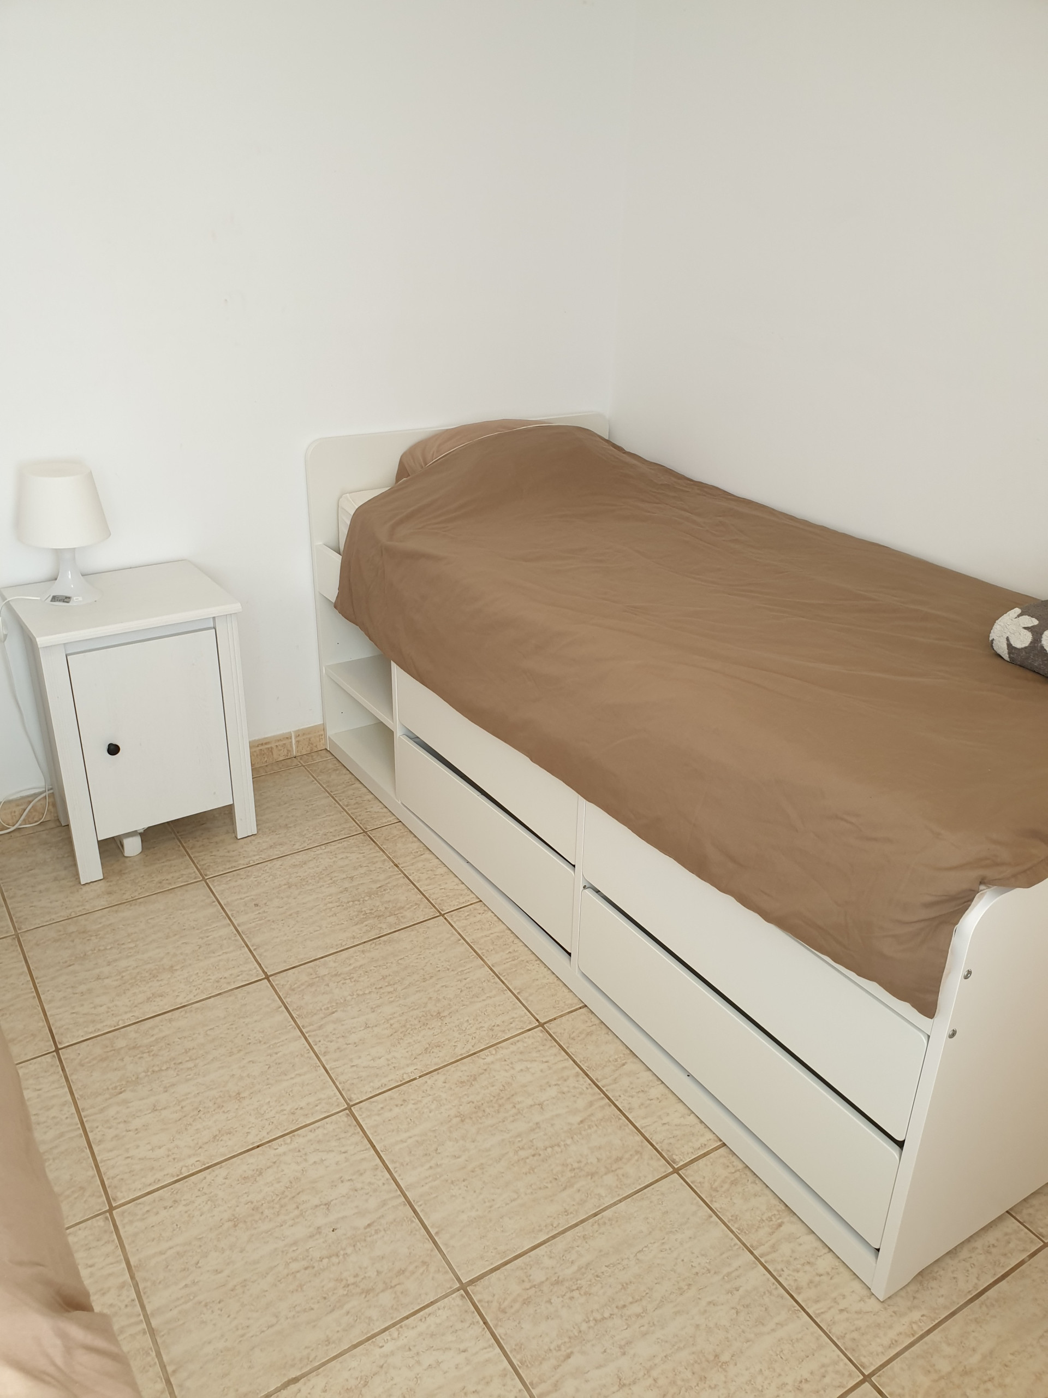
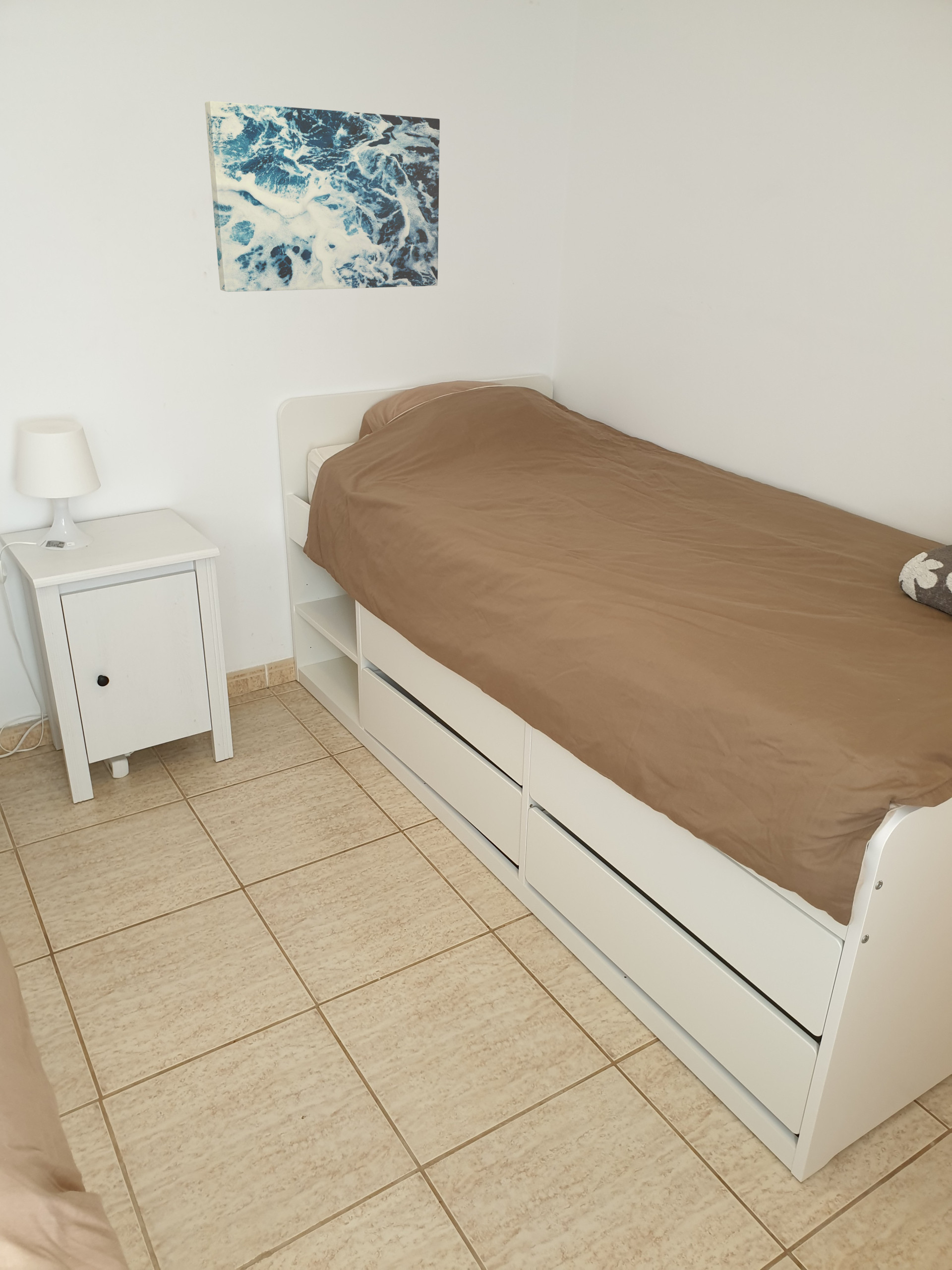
+ wall art [204,101,440,292]
